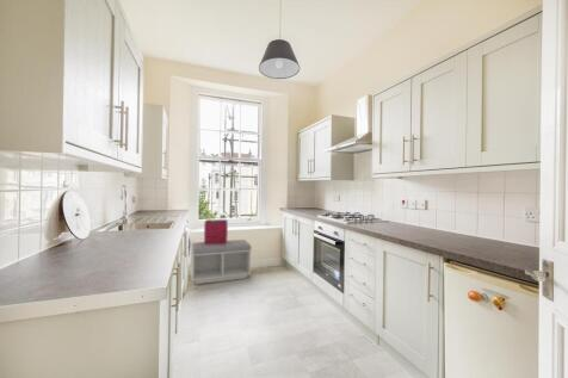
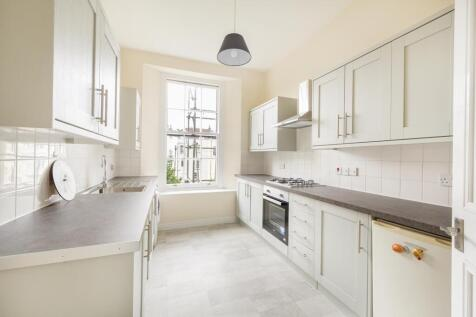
- storage bin [203,218,229,244]
- bench [190,238,253,285]
